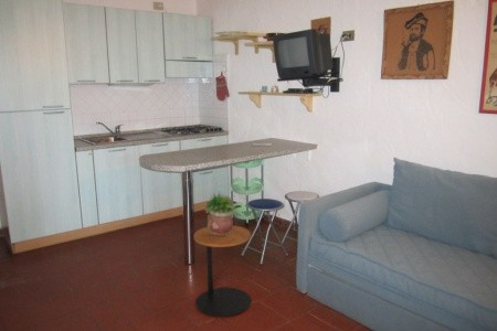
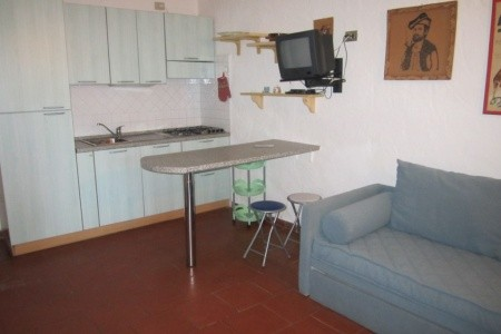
- potted plant [203,191,239,235]
- side table [192,224,252,318]
